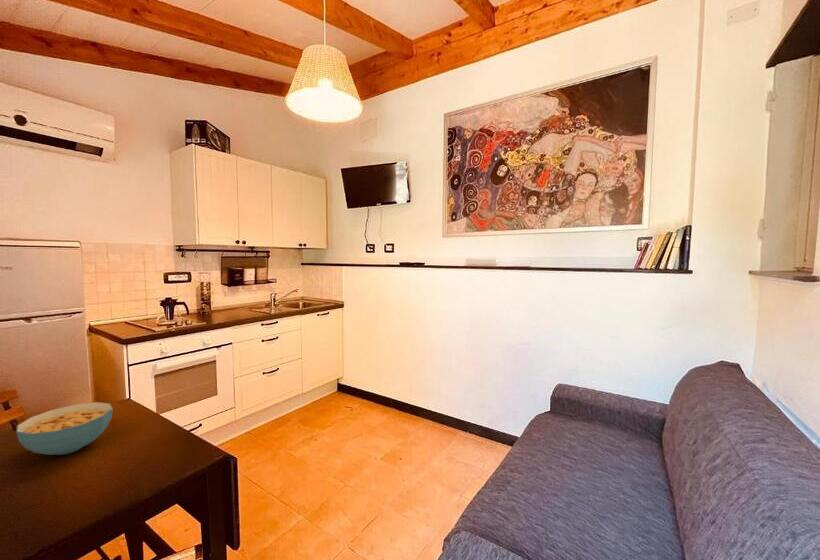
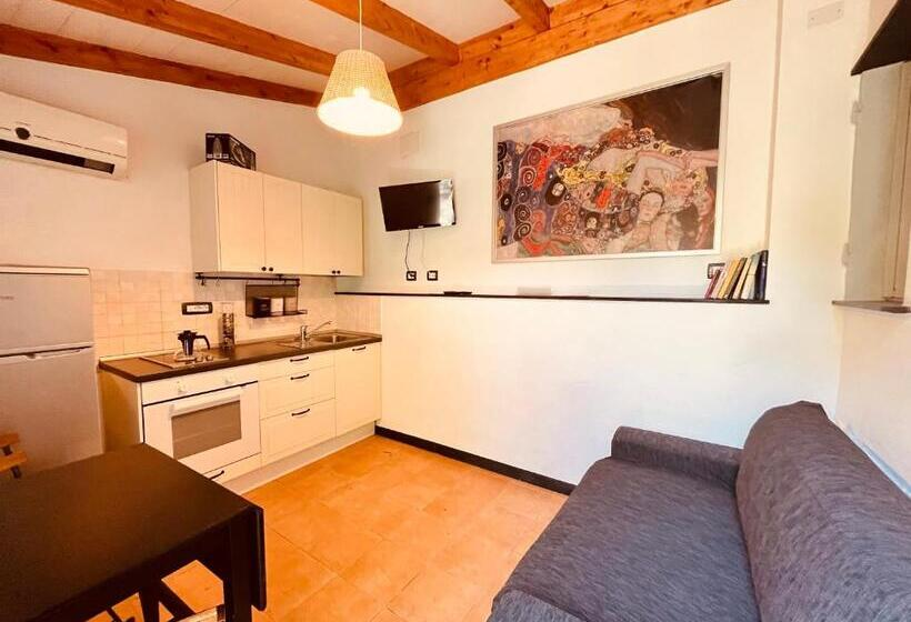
- cereal bowl [15,401,114,456]
